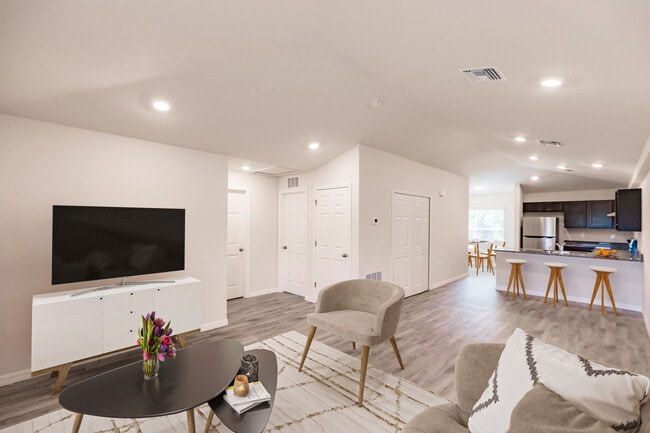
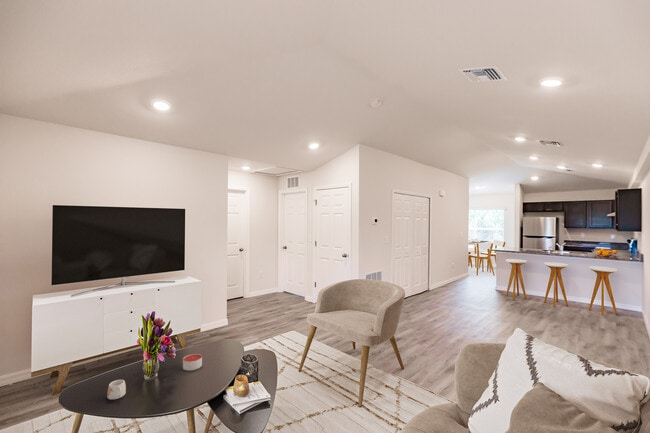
+ candle [182,353,203,371]
+ mug [106,379,127,400]
